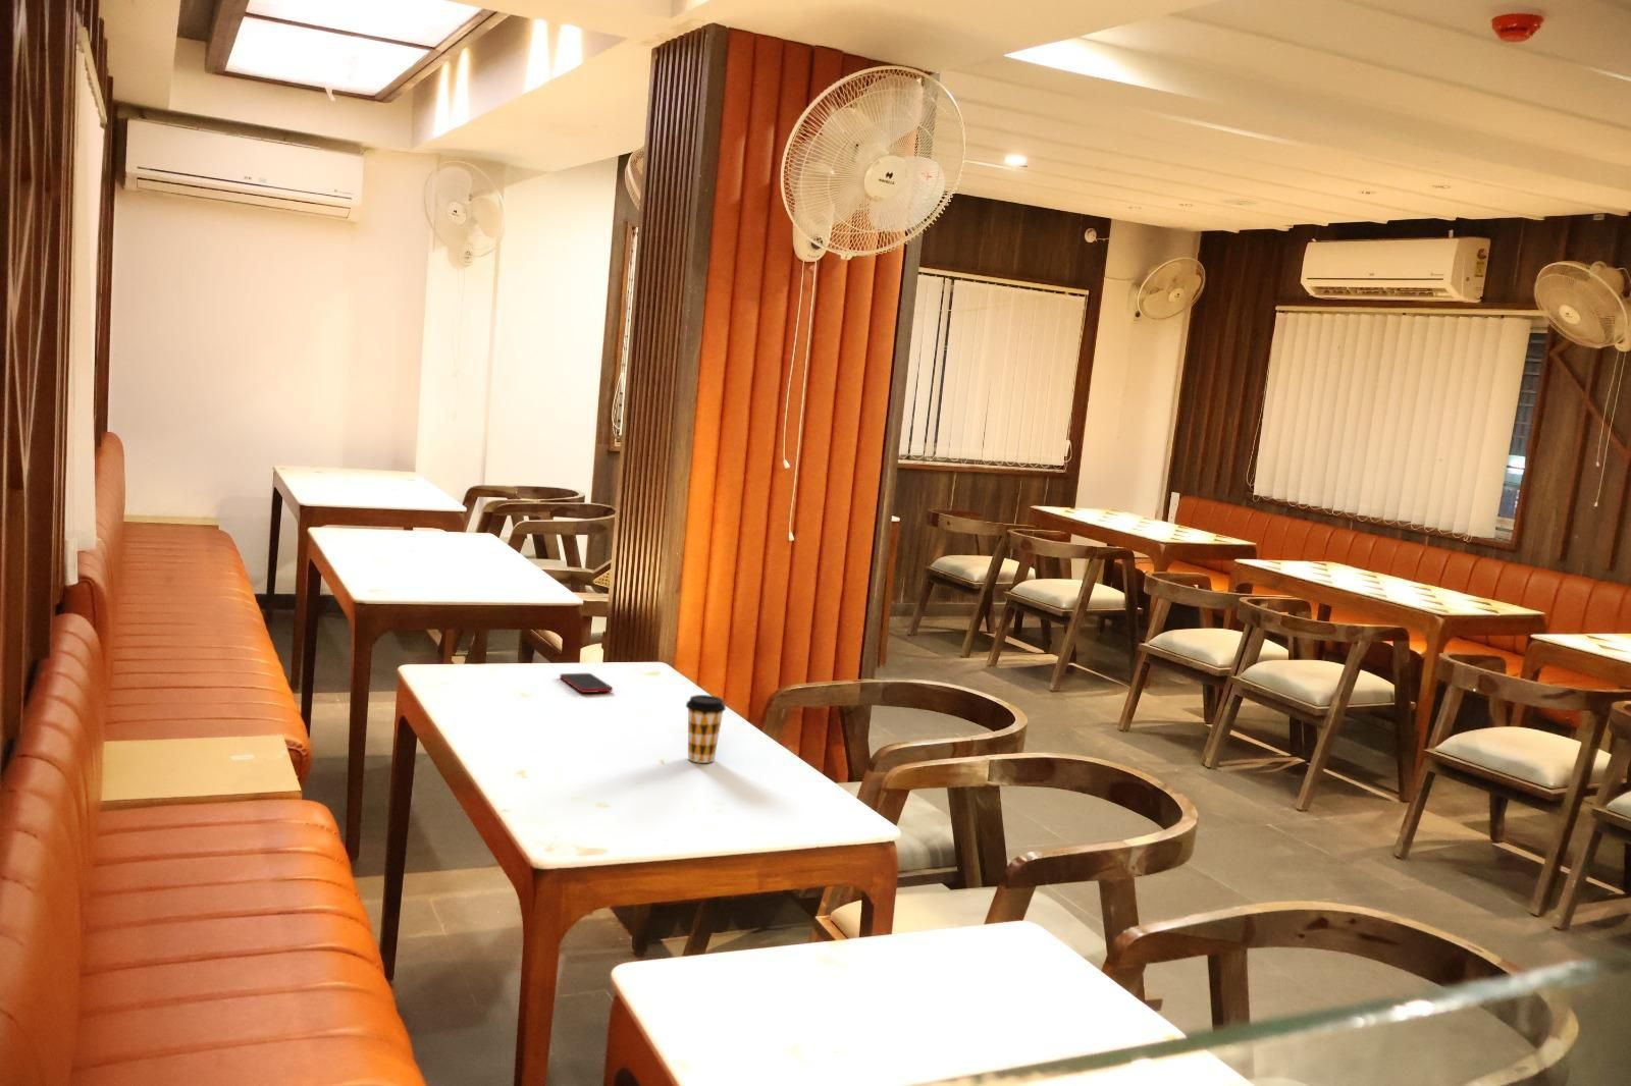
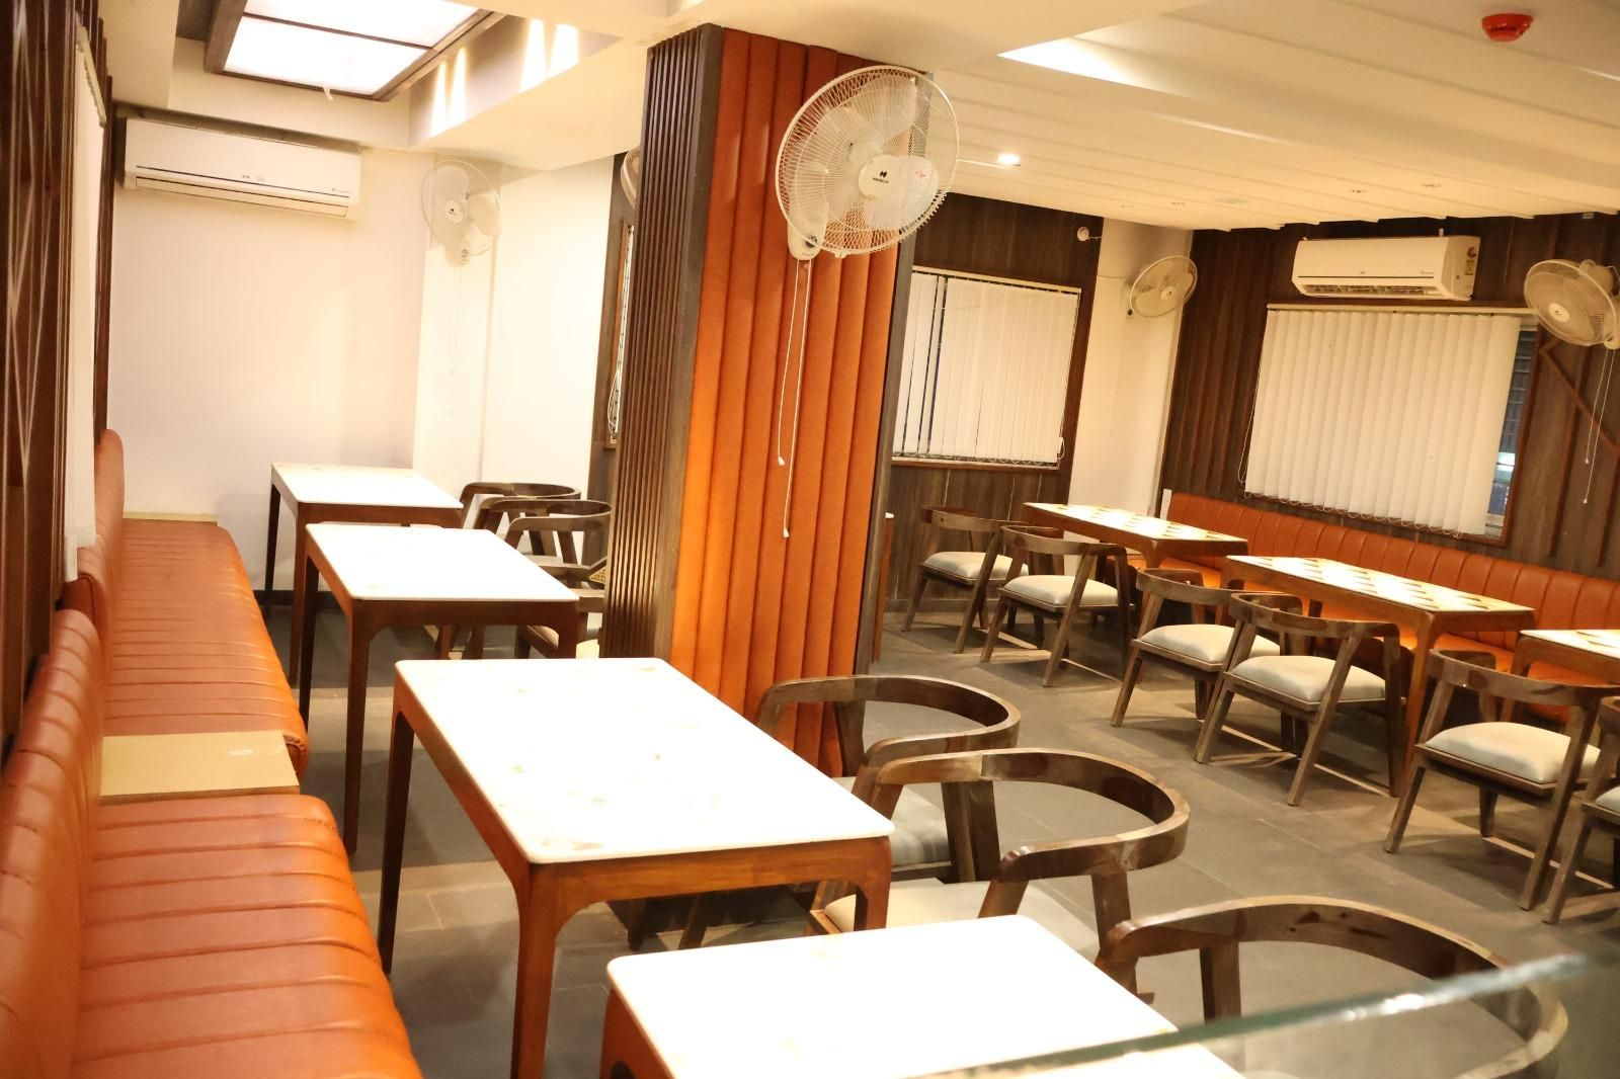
- cell phone [559,673,614,693]
- coffee cup [685,693,726,764]
